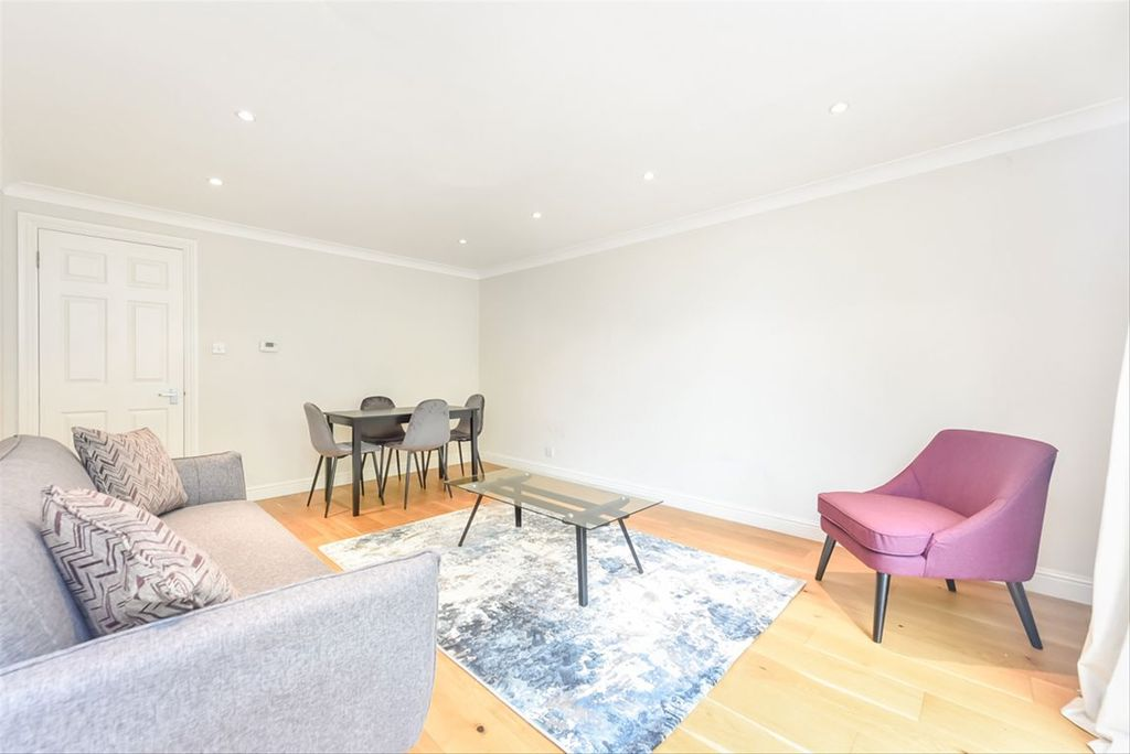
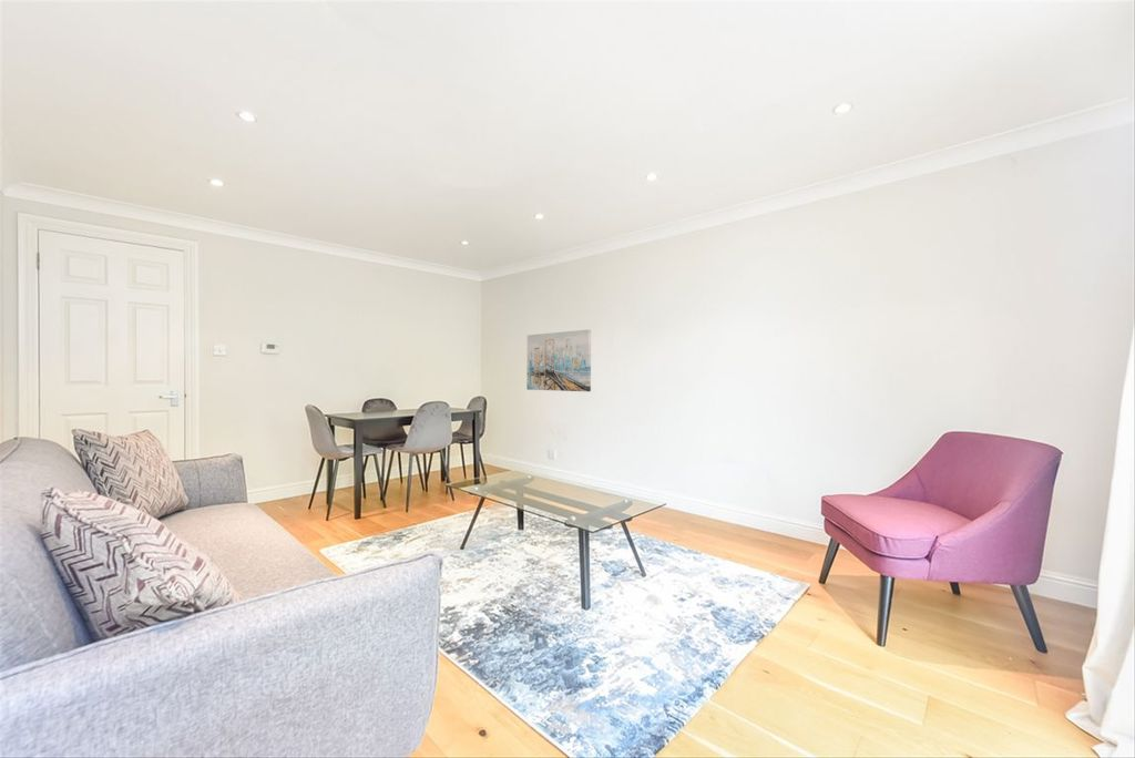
+ wall art [525,328,592,392]
